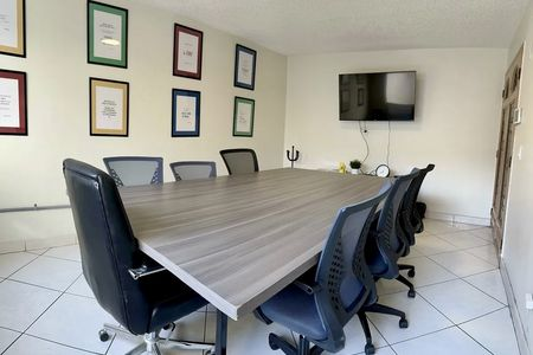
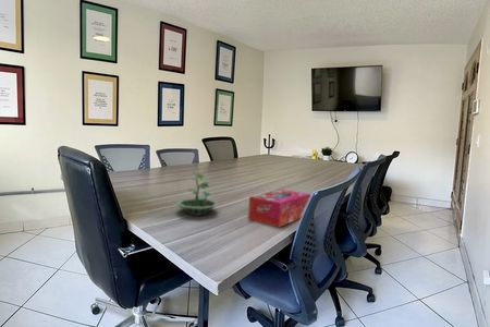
+ terrarium [175,171,220,217]
+ tissue box [247,189,311,228]
